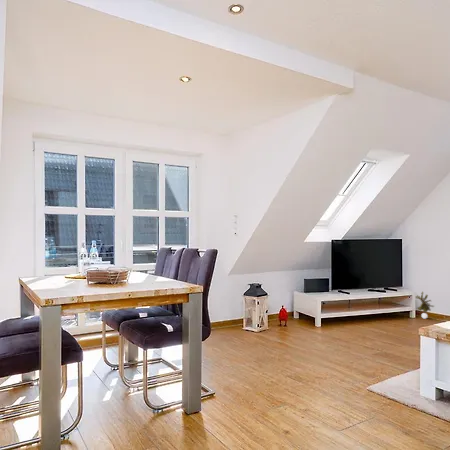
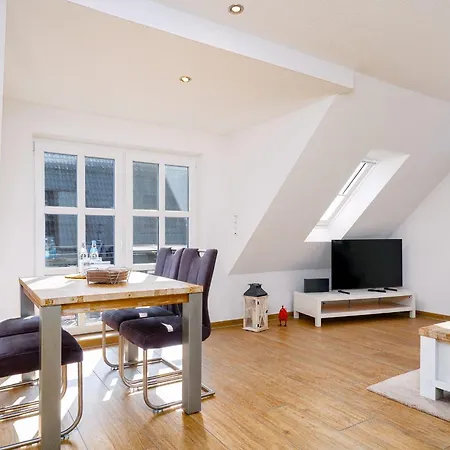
- potted plant [414,291,435,320]
